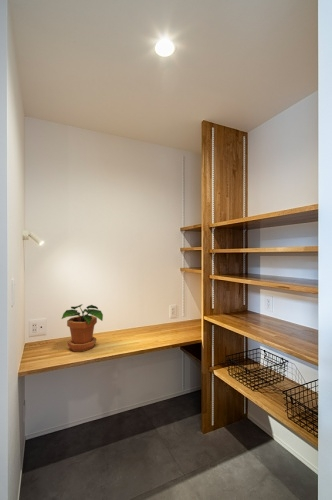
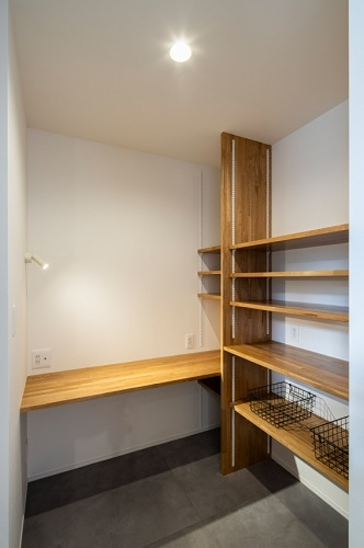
- potted plant [61,303,104,352]
